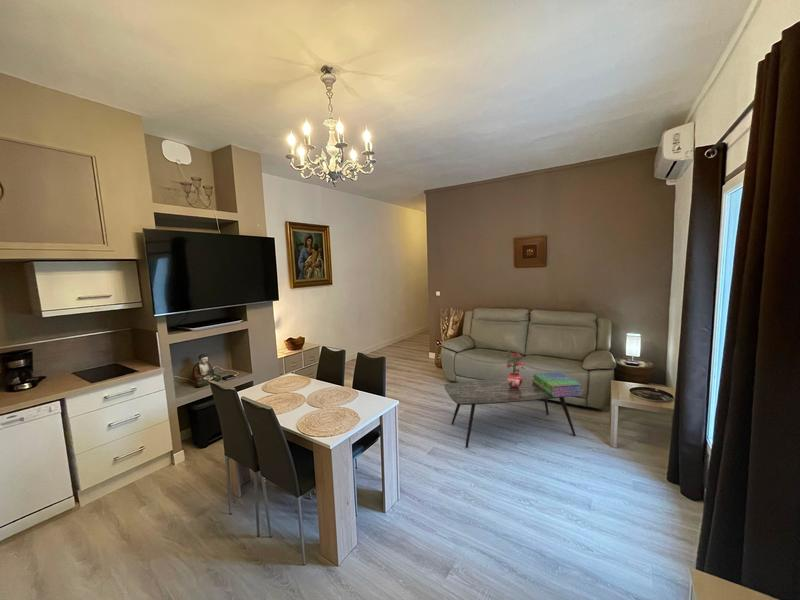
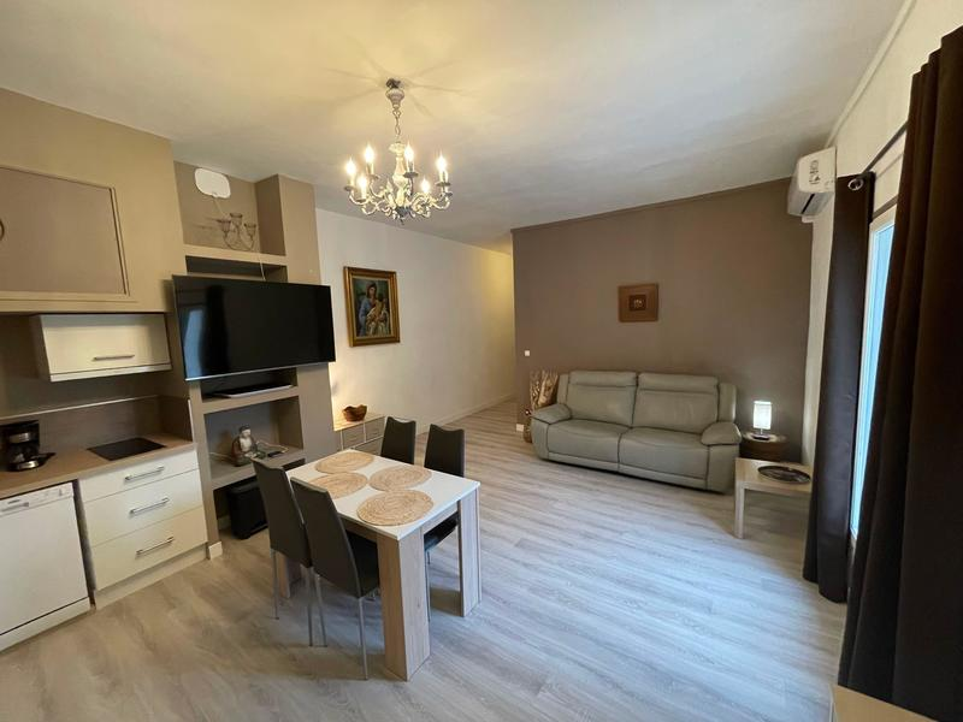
- coffee table [443,375,584,449]
- stack of books [532,371,584,397]
- potted plant [505,351,526,389]
